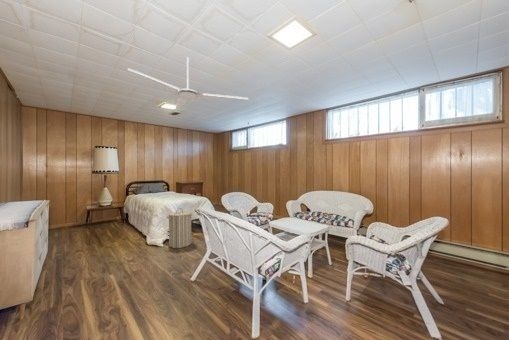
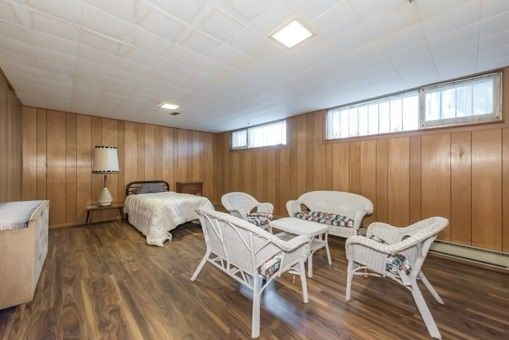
- ceiling fan [127,56,249,111]
- laundry hamper [166,207,194,249]
